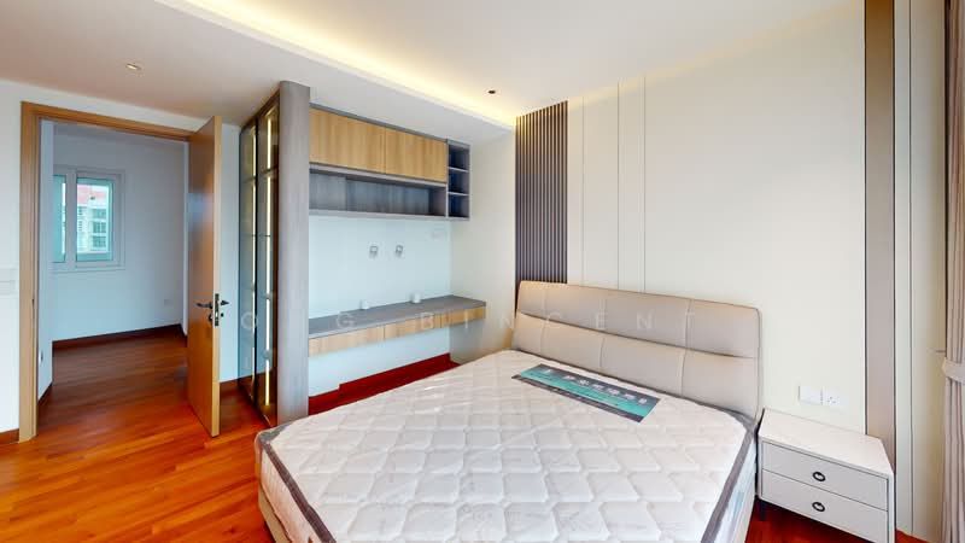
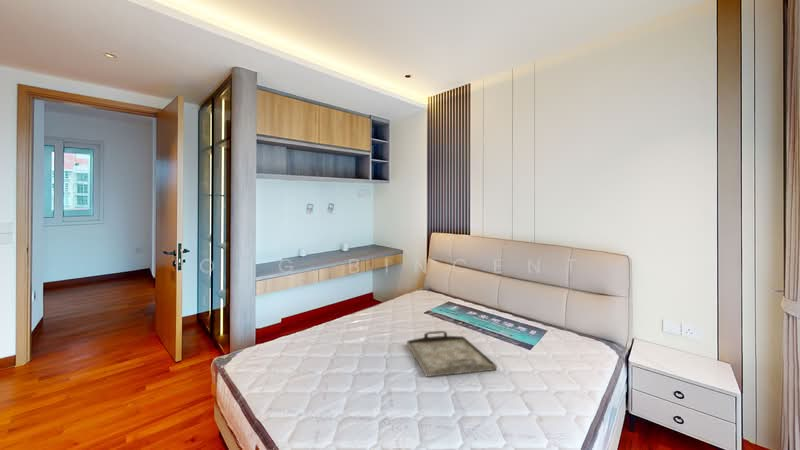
+ serving tray [406,330,498,378]
